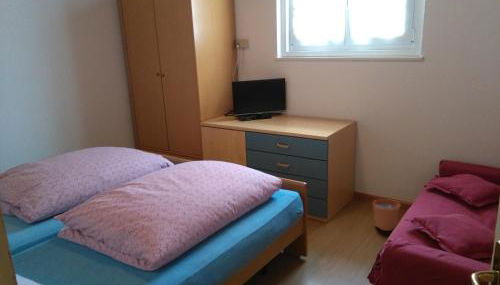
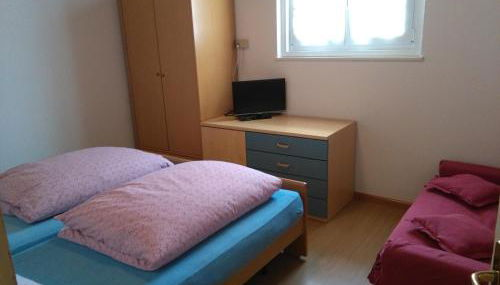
- plant pot [372,192,401,232]
